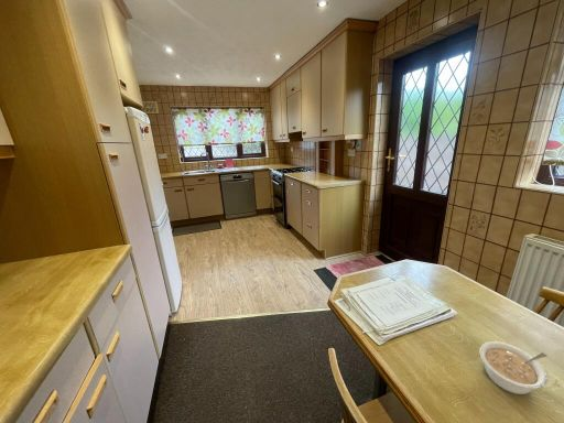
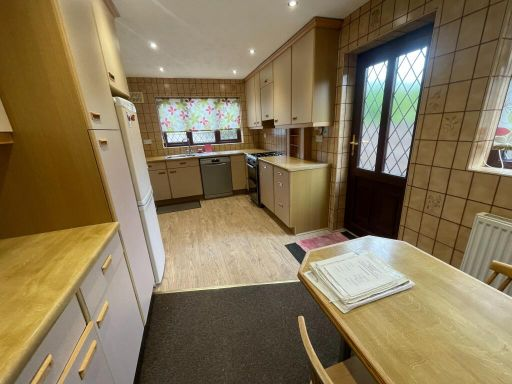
- legume [478,340,549,395]
